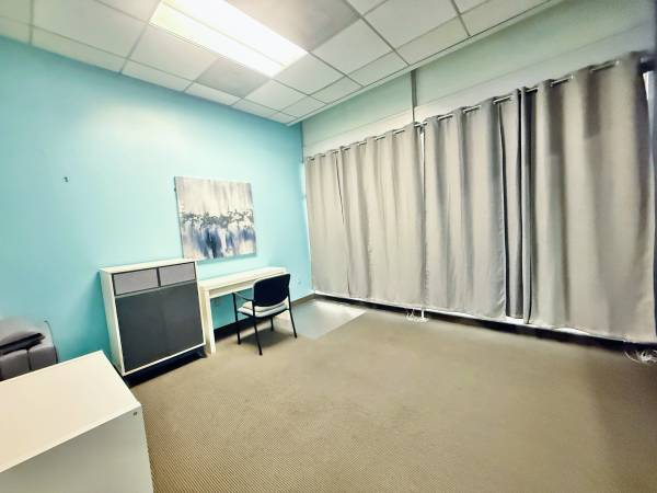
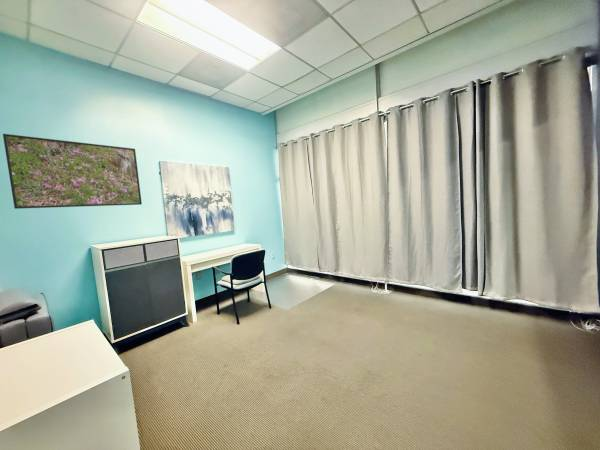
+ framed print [2,133,143,210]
